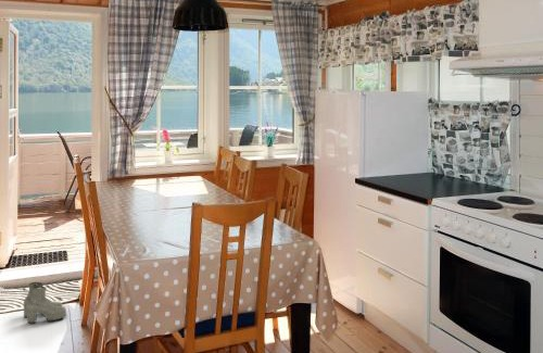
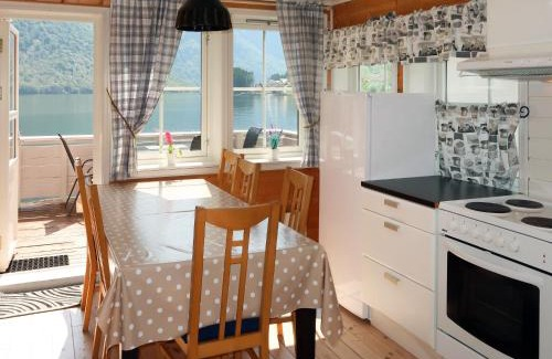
- boots [23,281,67,324]
